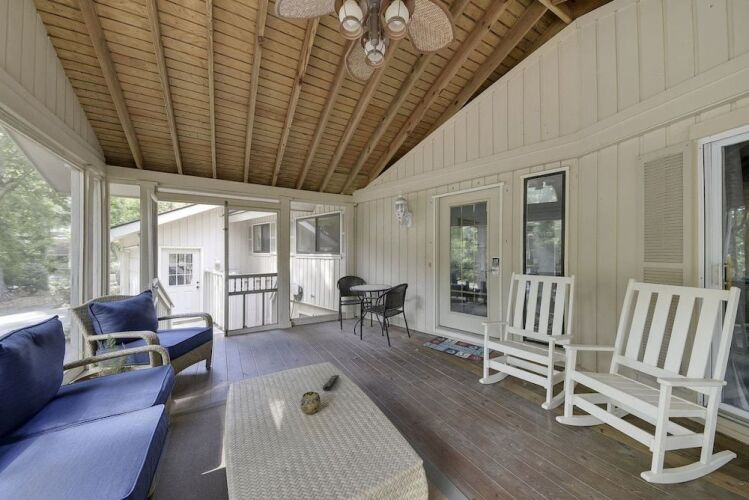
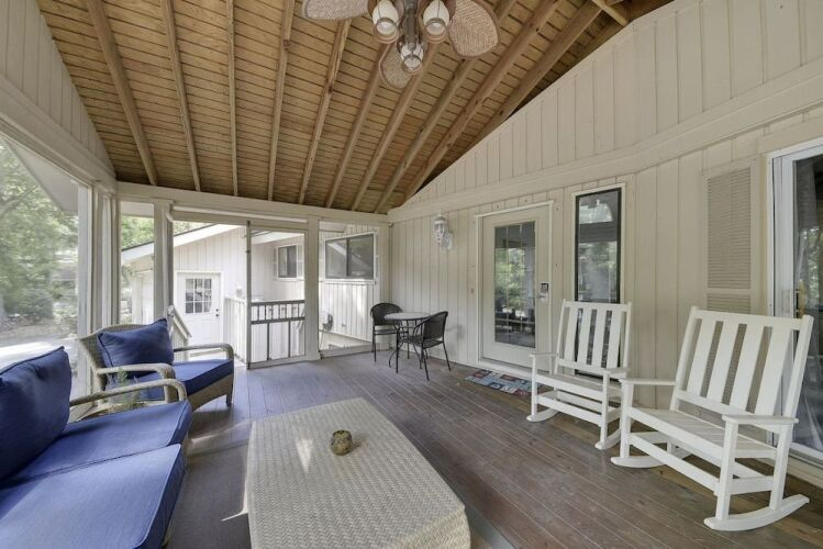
- remote control [322,374,340,392]
